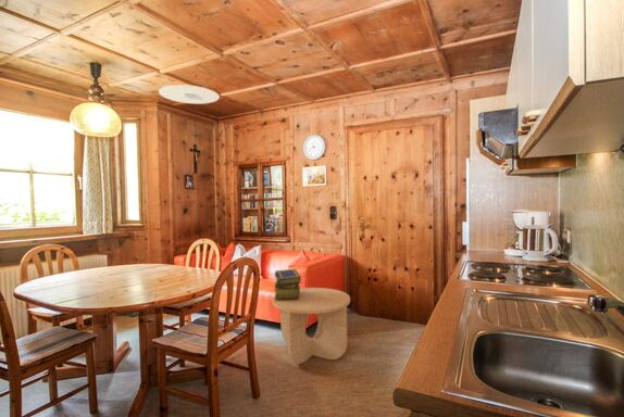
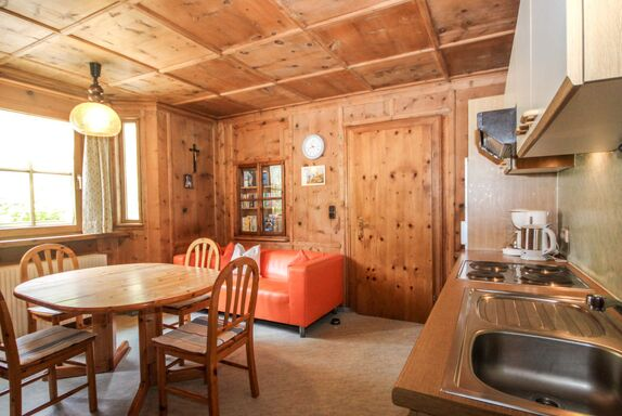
- ceiling light [158,84,221,105]
- stack of books [273,268,303,301]
- side table [272,287,351,365]
